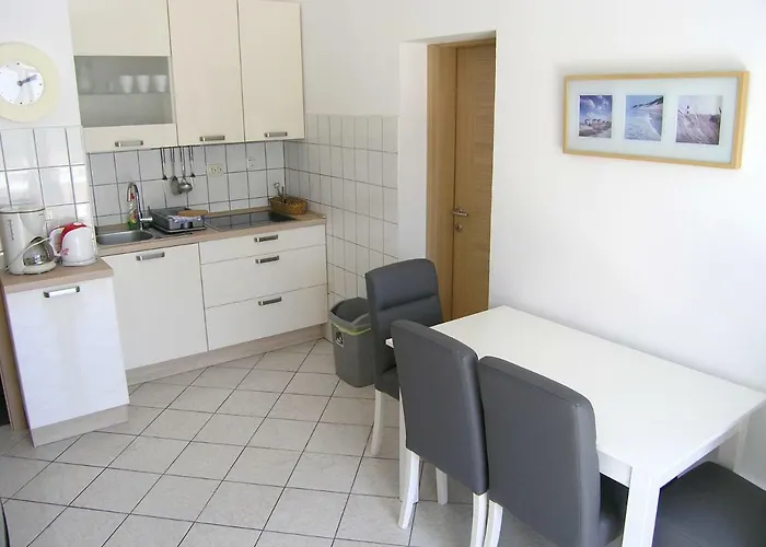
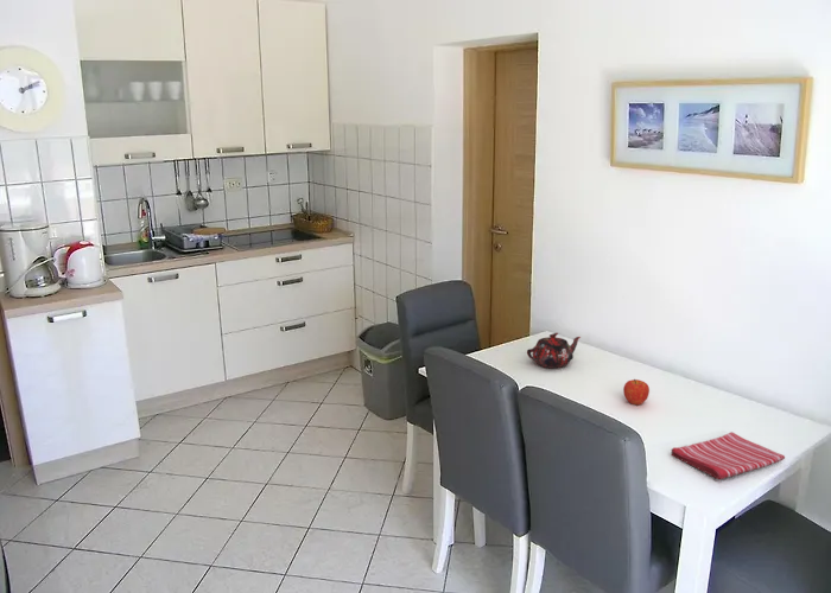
+ dish towel [671,431,786,480]
+ teapot [526,332,582,369]
+ fruit [622,378,651,406]
